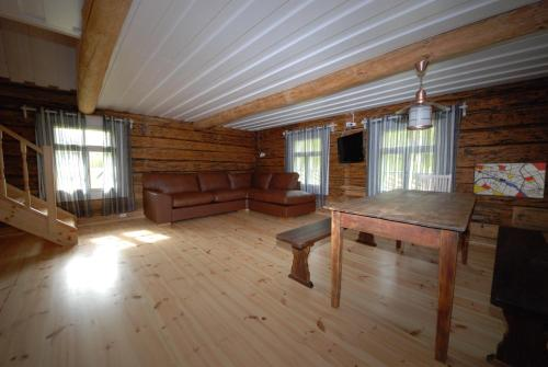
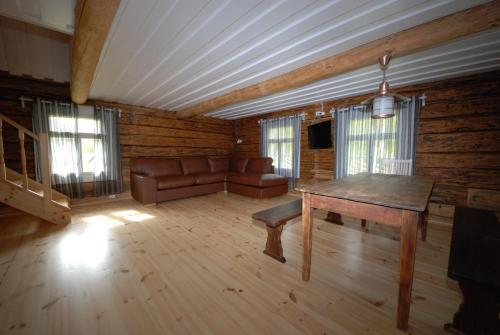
- wall art [471,161,548,200]
